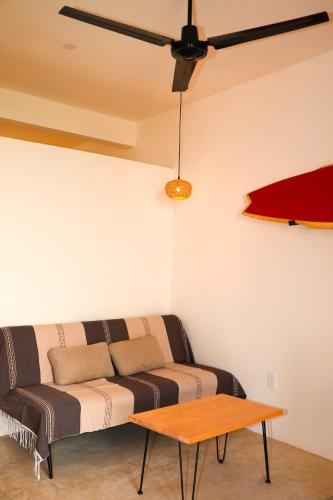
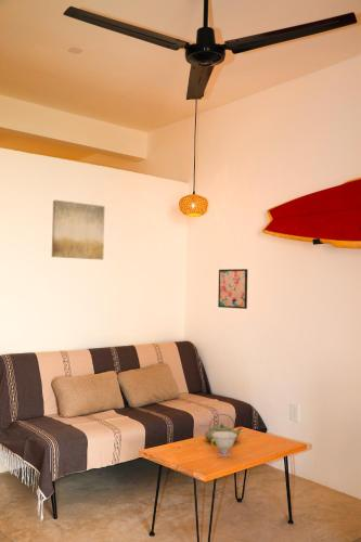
+ wall art [51,199,105,260]
+ teapot [204,413,244,443]
+ wall art [217,268,248,310]
+ teacup [210,431,236,457]
